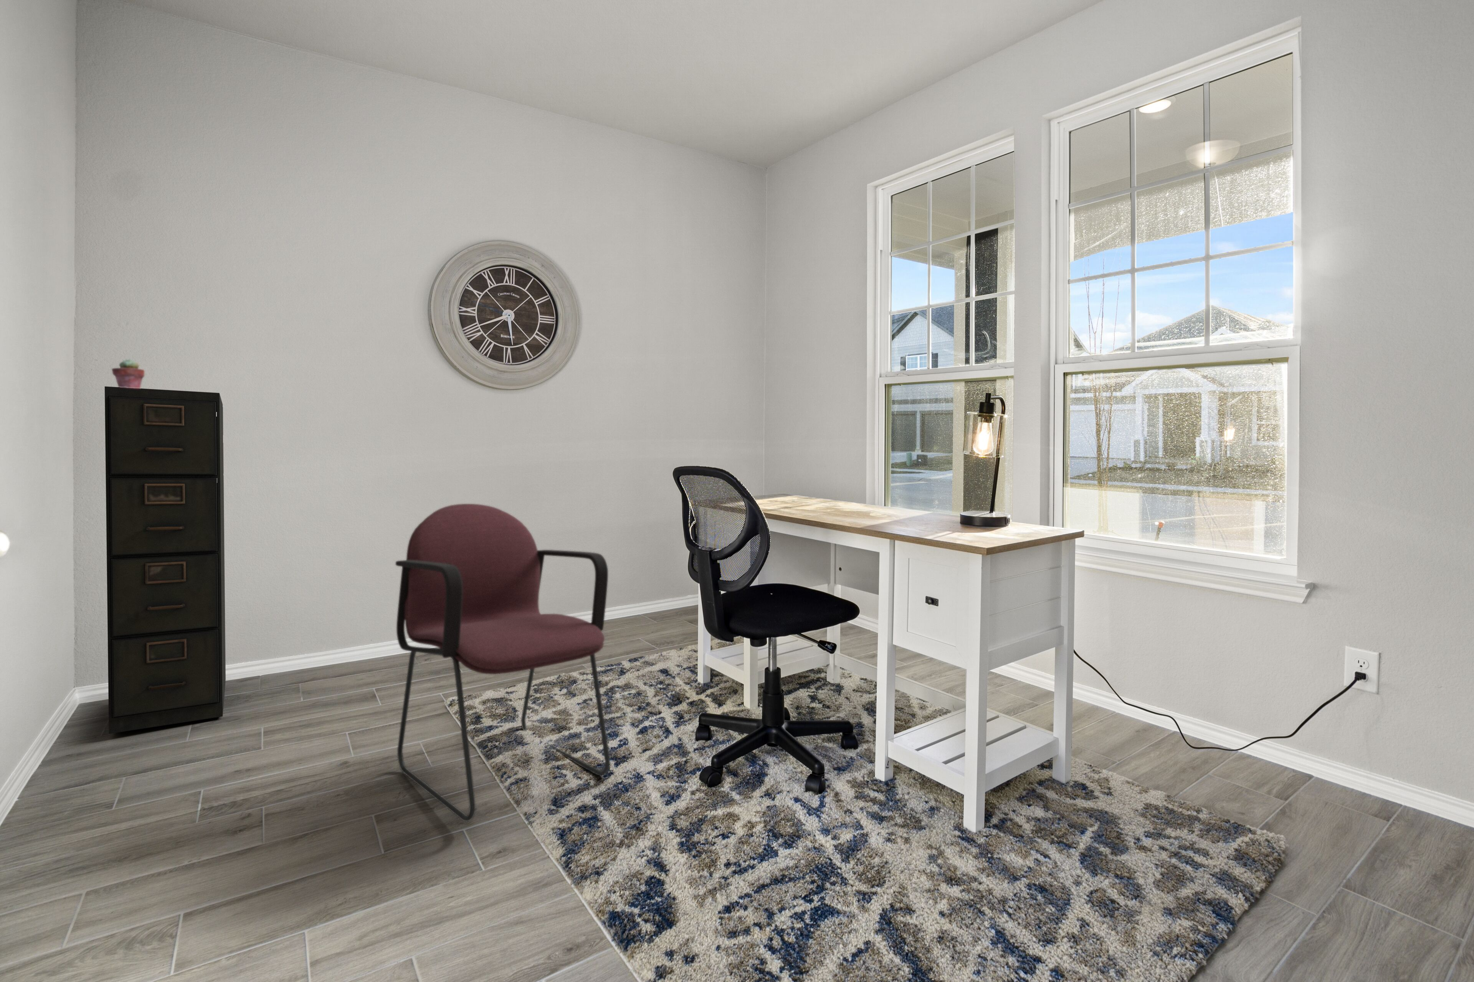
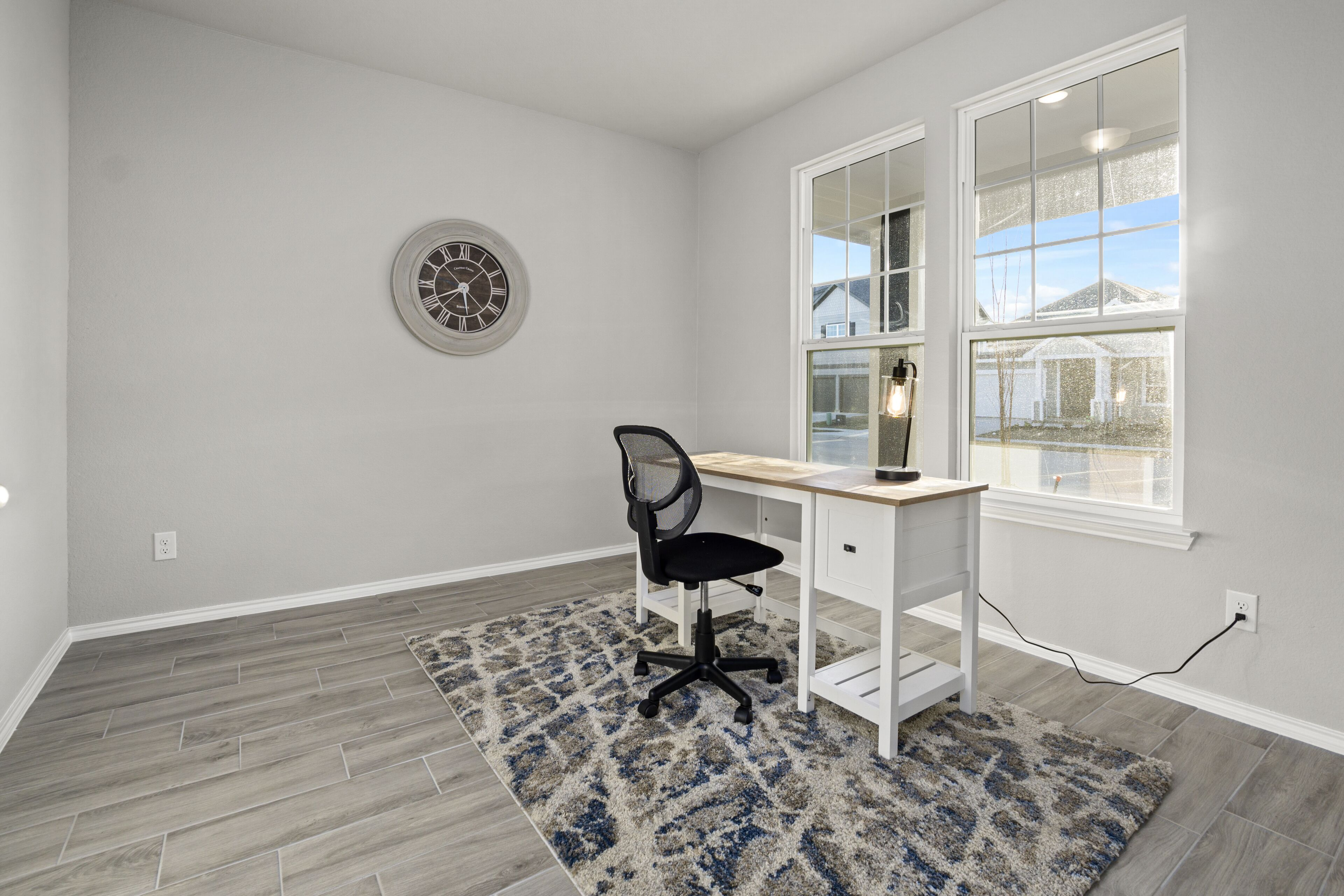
- potted succulent [112,359,145,388]
- armchair [395,503,611,822]
- filing cabinet [104,386,226,734]
